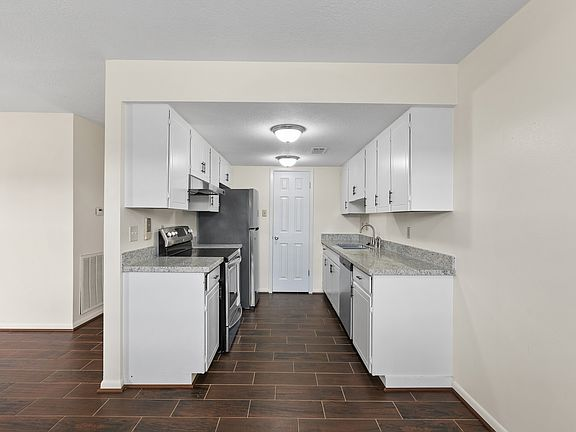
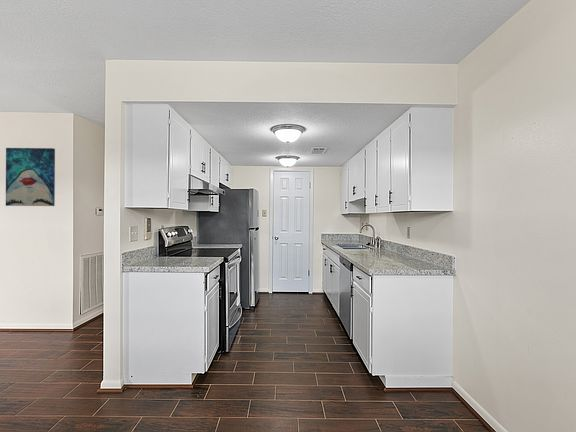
+ wall art [5,147,56,207]
